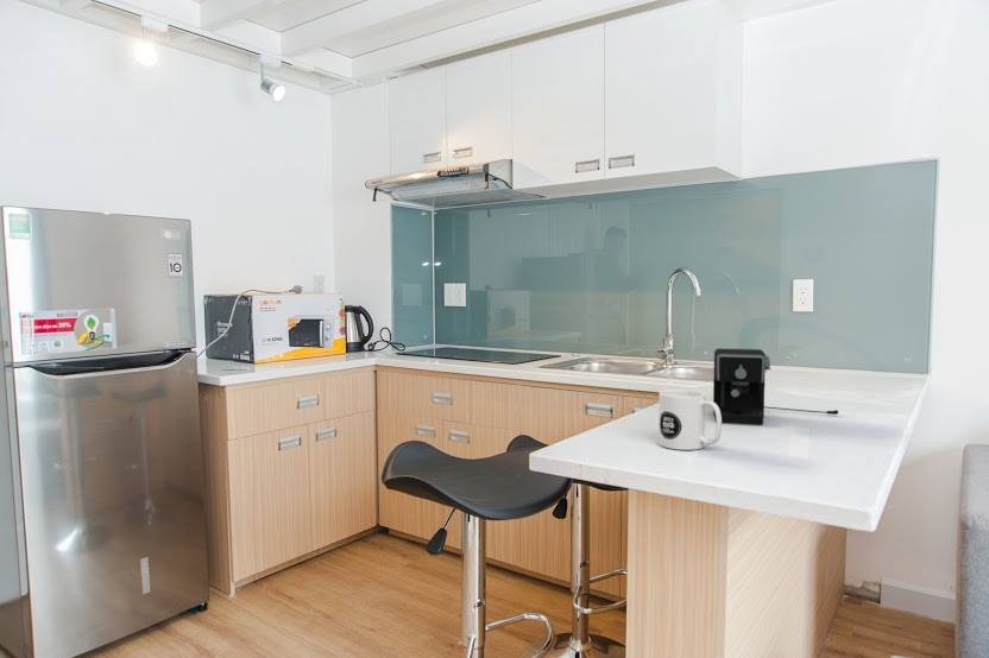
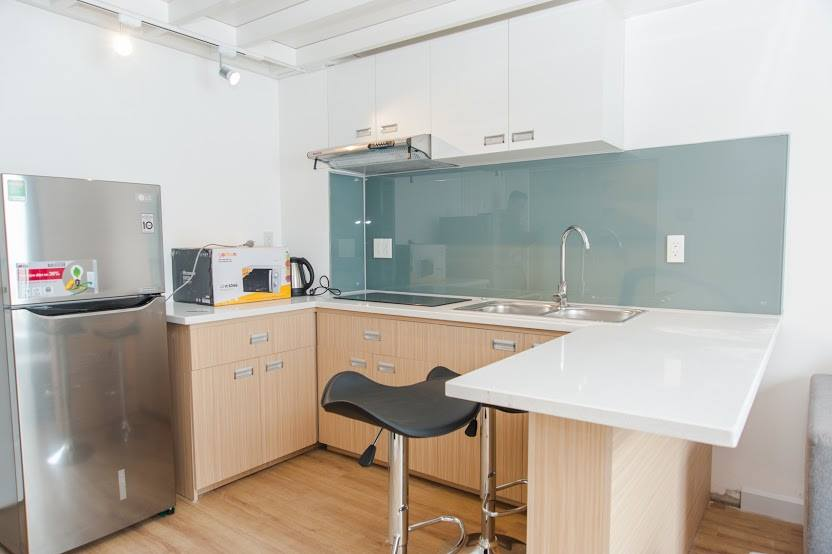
- coffee maker [712,348,839,425]
- mug [657,388,723,451]
